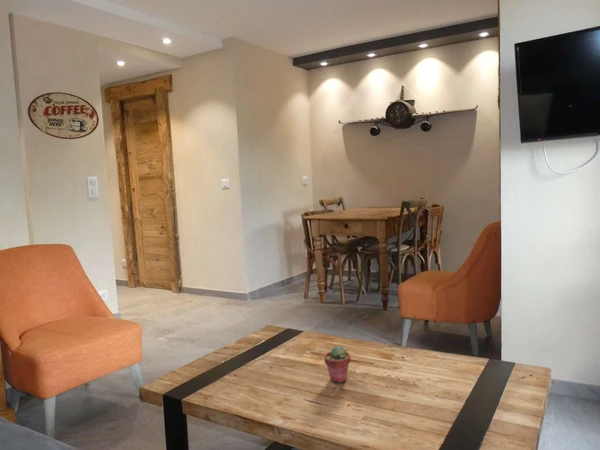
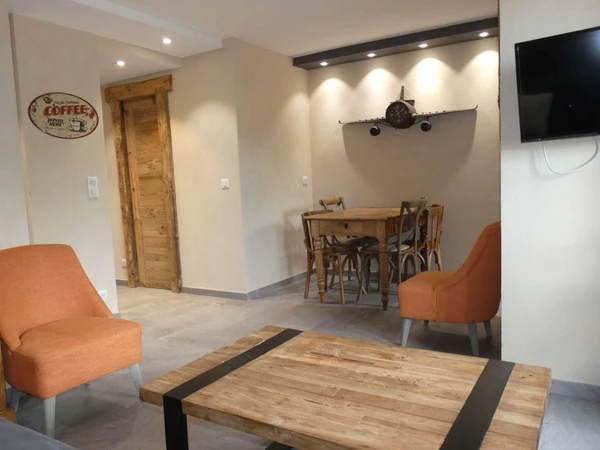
- potted succulent [323,345,351,384]
